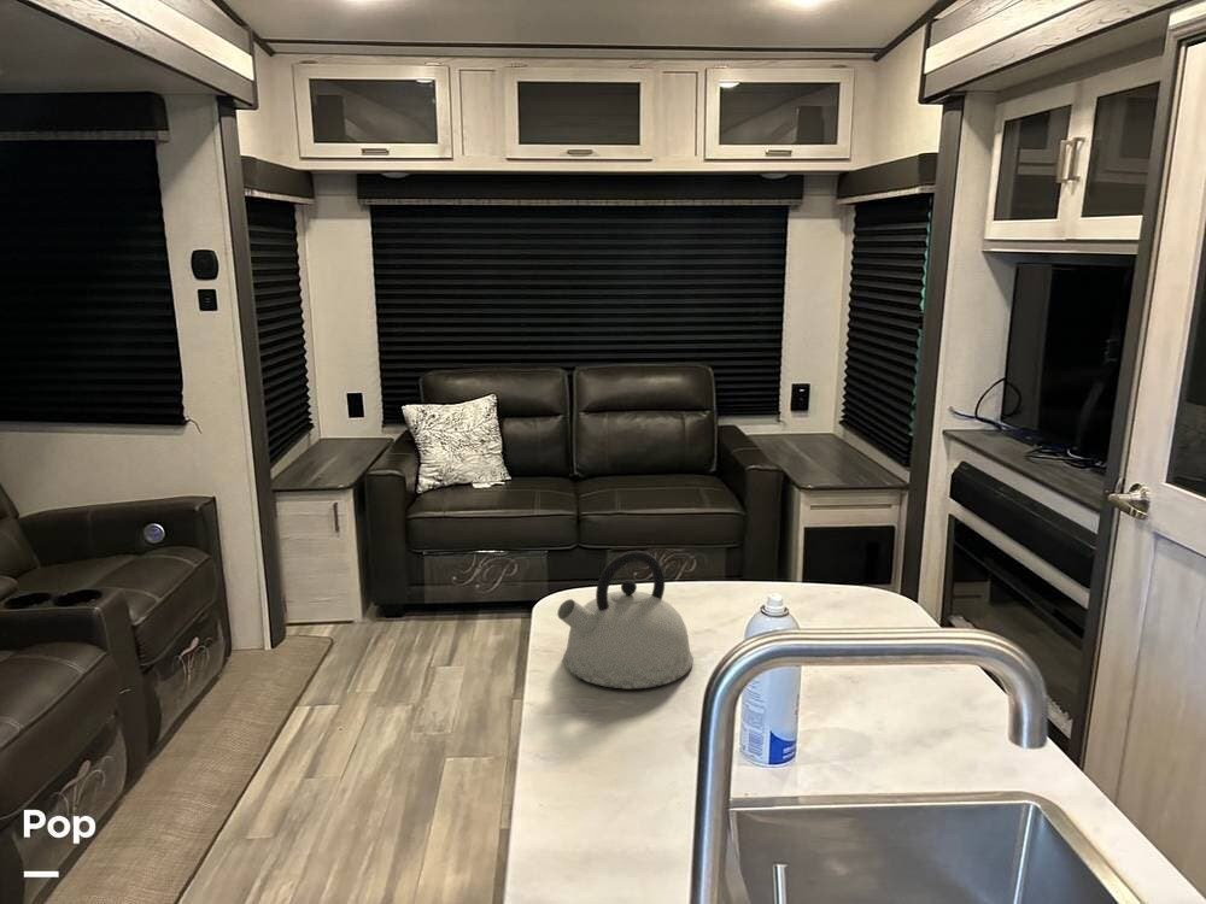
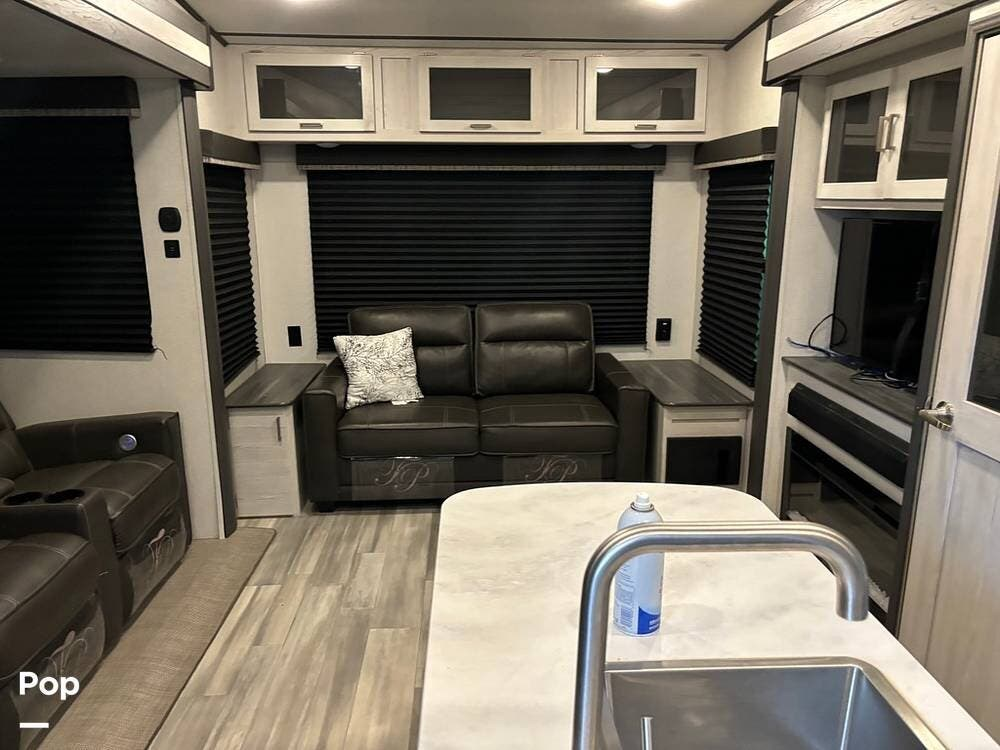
- kettle [556,550,695,689]
